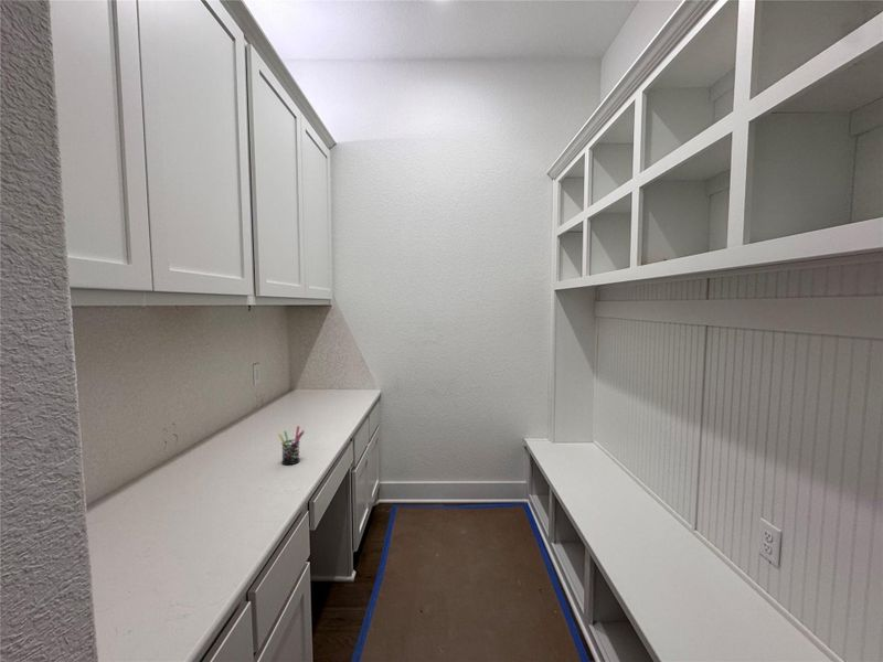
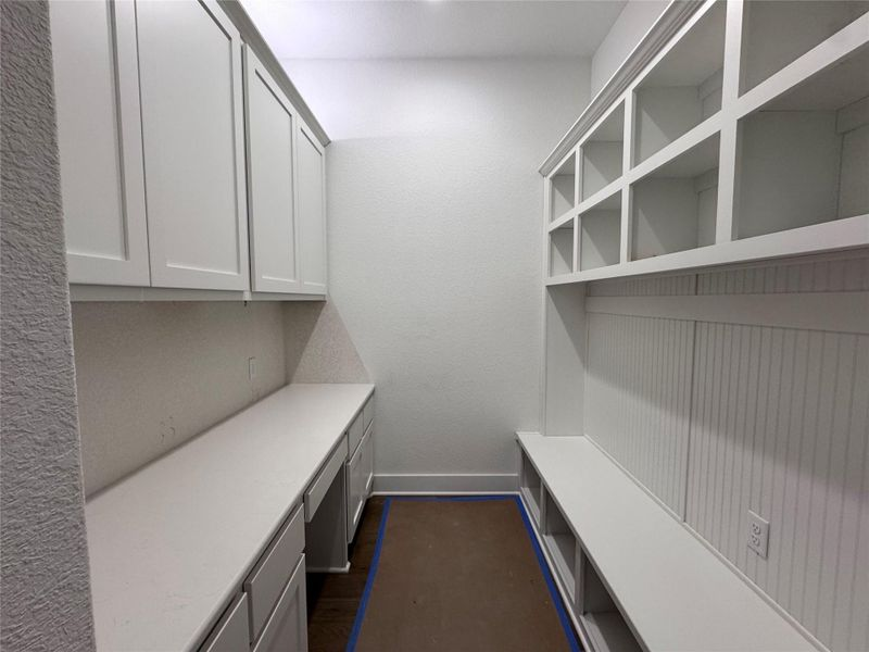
- pen holder [277,425,305,466]
